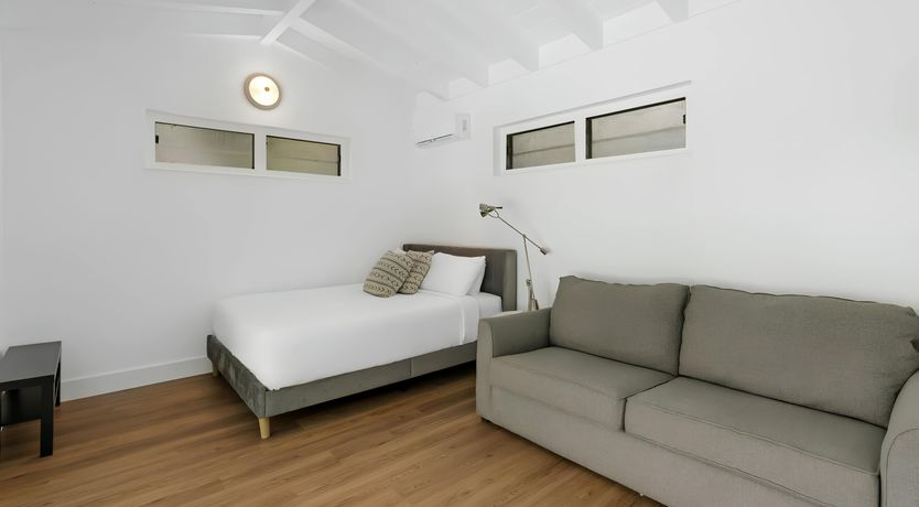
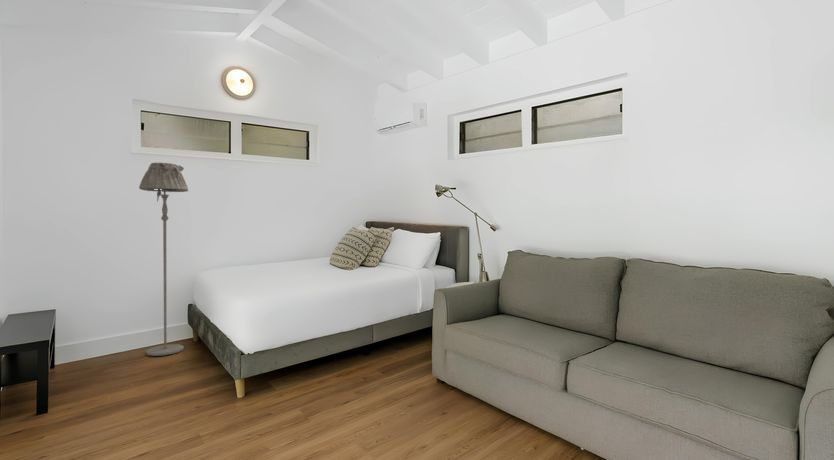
+ floor lamp [138,161,189,357]
